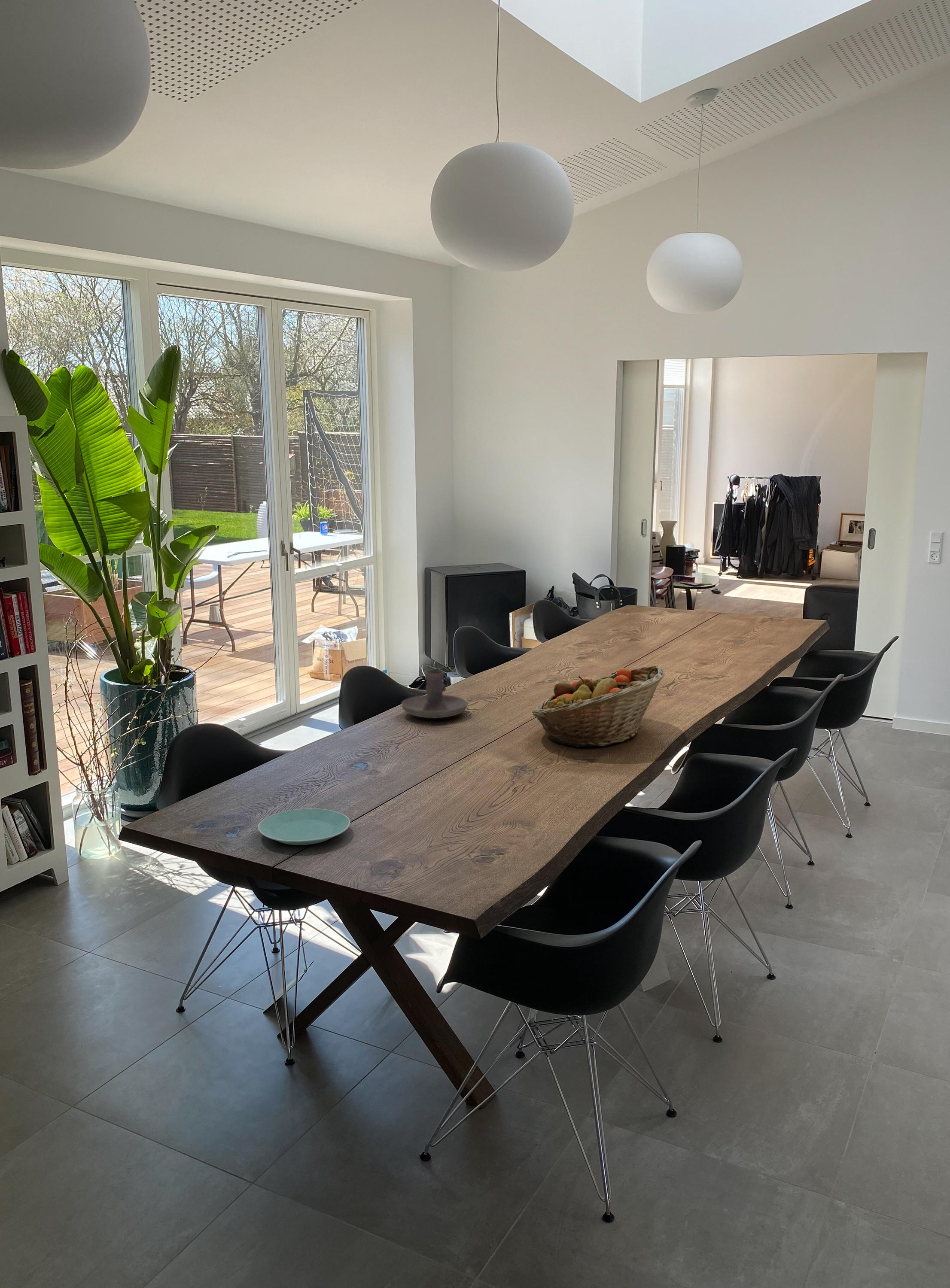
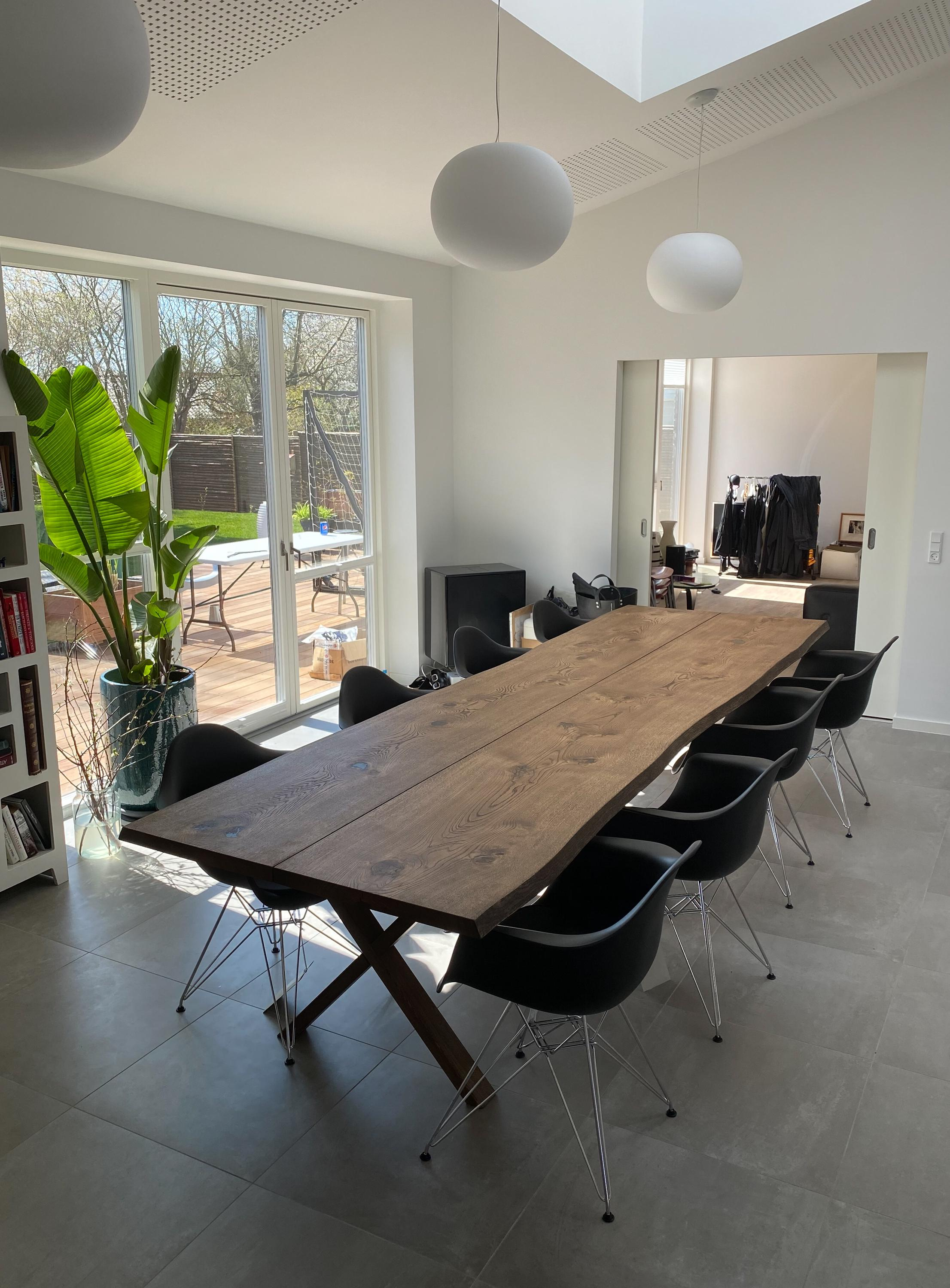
- candle holder [401,669,468,719]
- fruit basket [532,665,665,748]
- plate [257,808,351,845]
